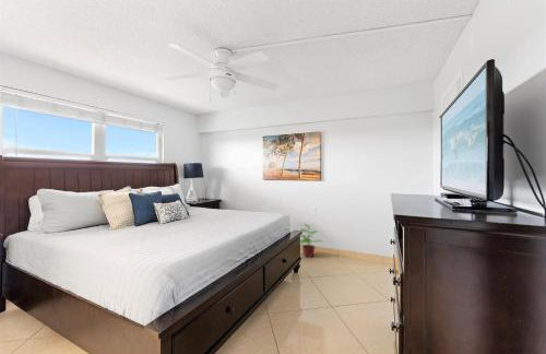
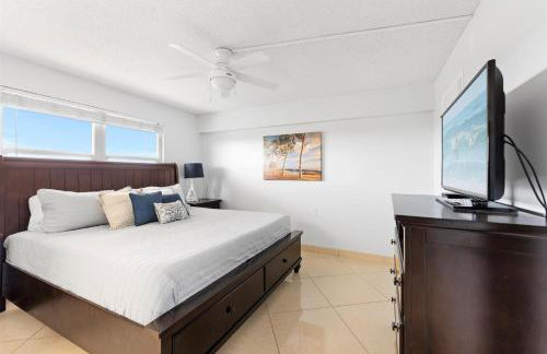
- potted plant [299,223,323,259]
